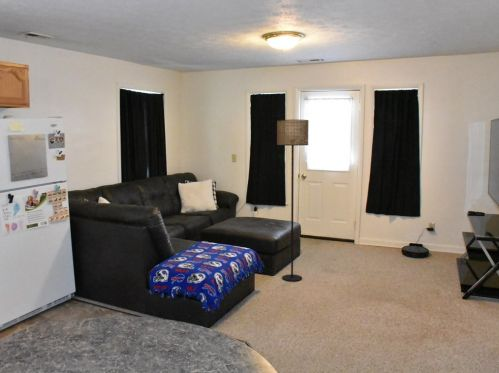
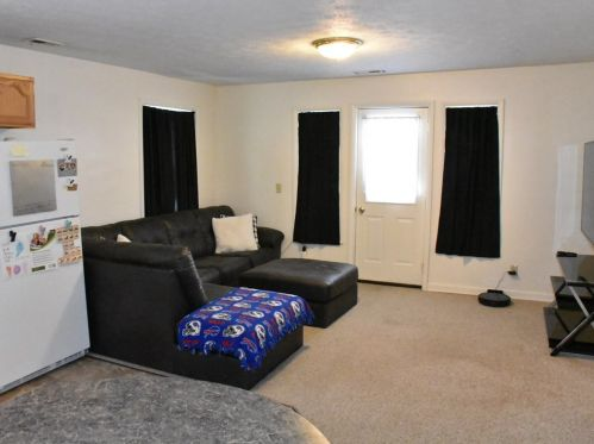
- floor lamp [276,119,310,282]
